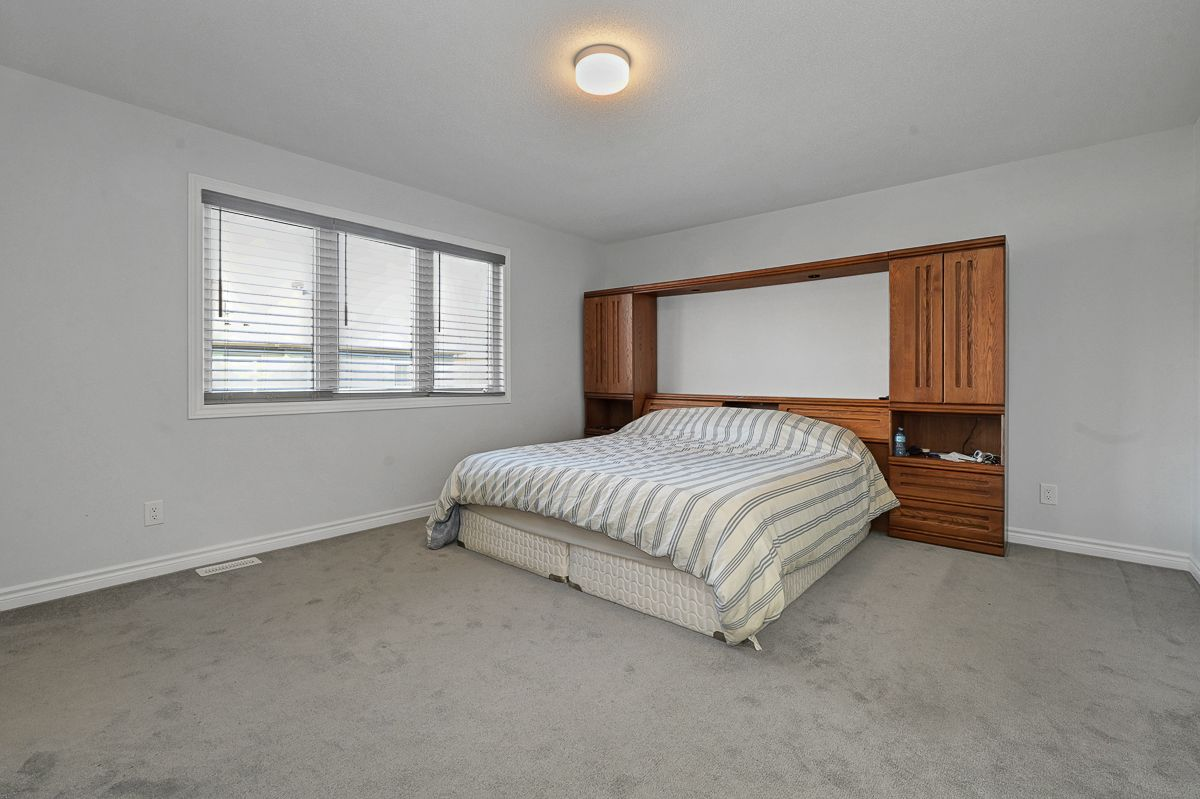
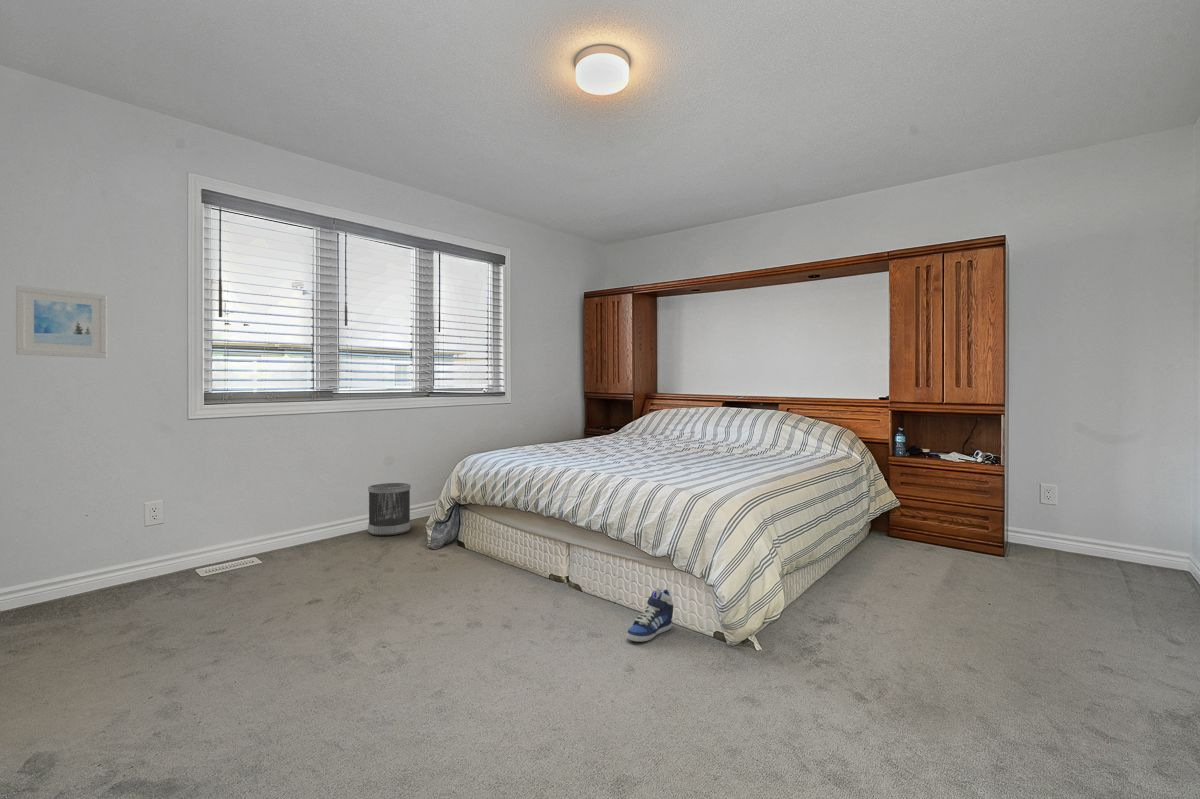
+ sneaker [626,587,674,642]
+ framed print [15,284,108,359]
+ wastebasket [367,482,411,536]
